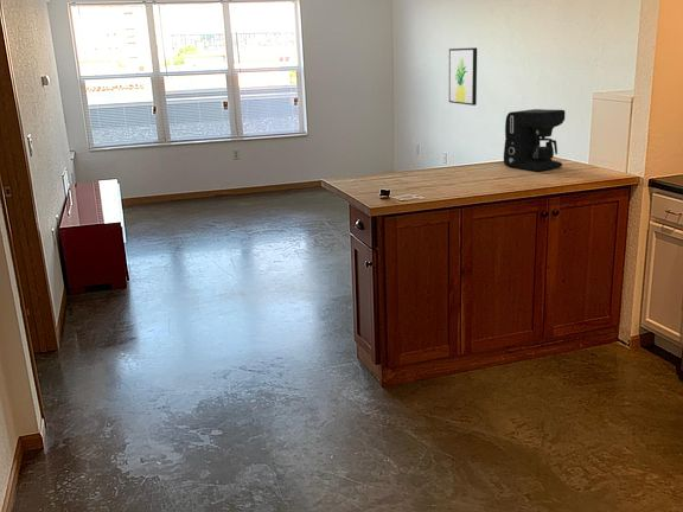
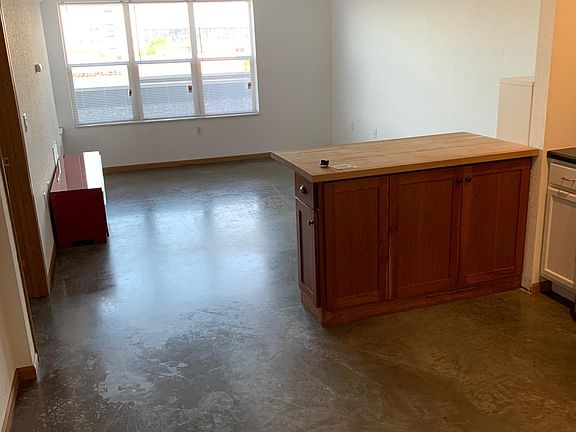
- coffee maker [503,108,566,172]
- wall art [448,46,478,107]
